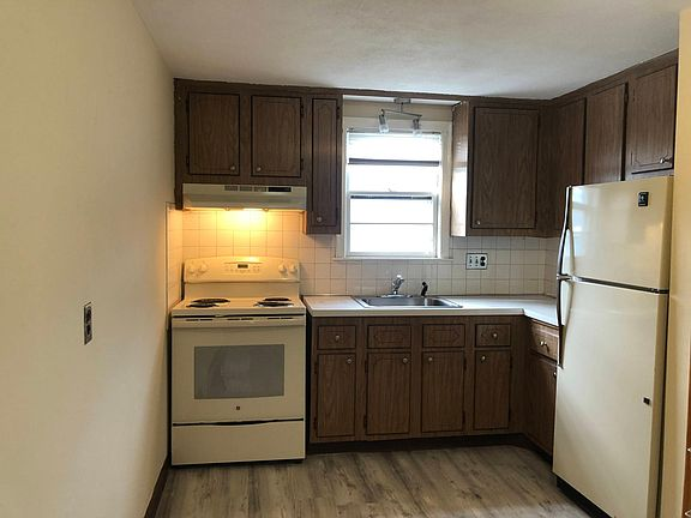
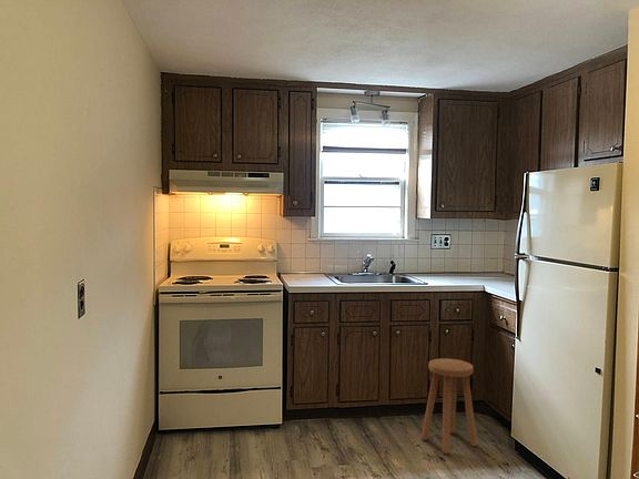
+ stool [420,357,478,455]
